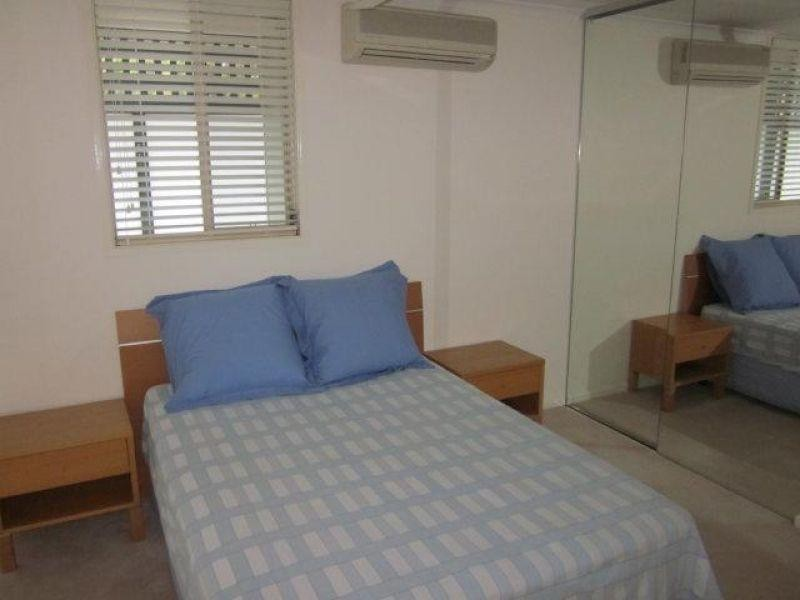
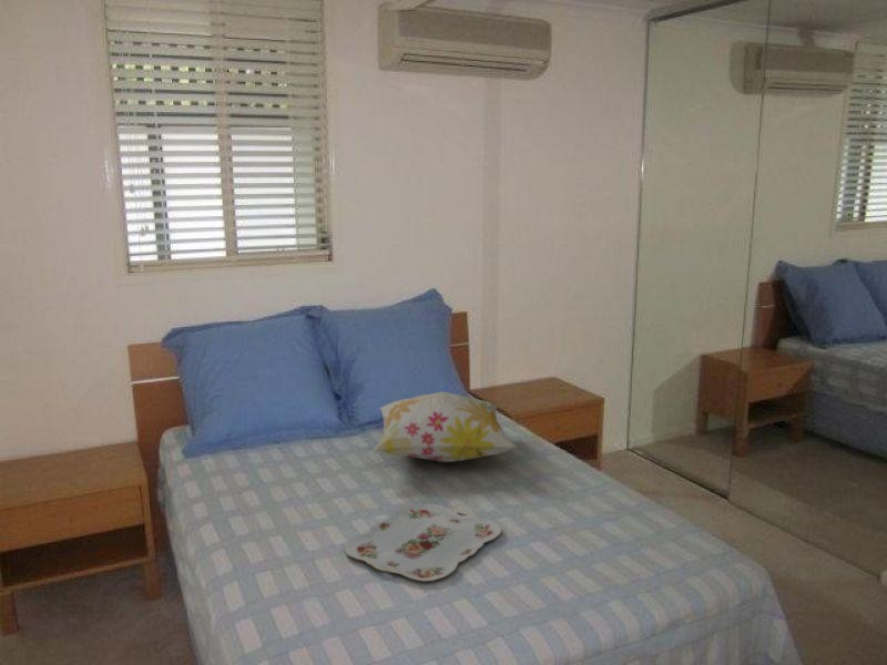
+ serving tray [344,503,502,583]
+ decorative pillow [371,390,519,463]
